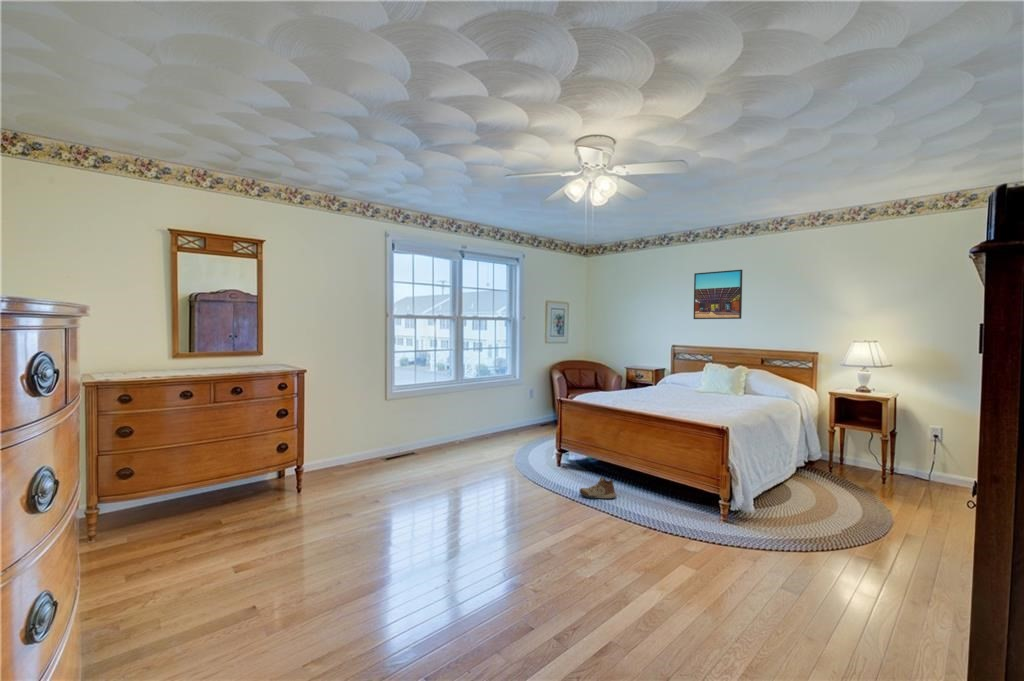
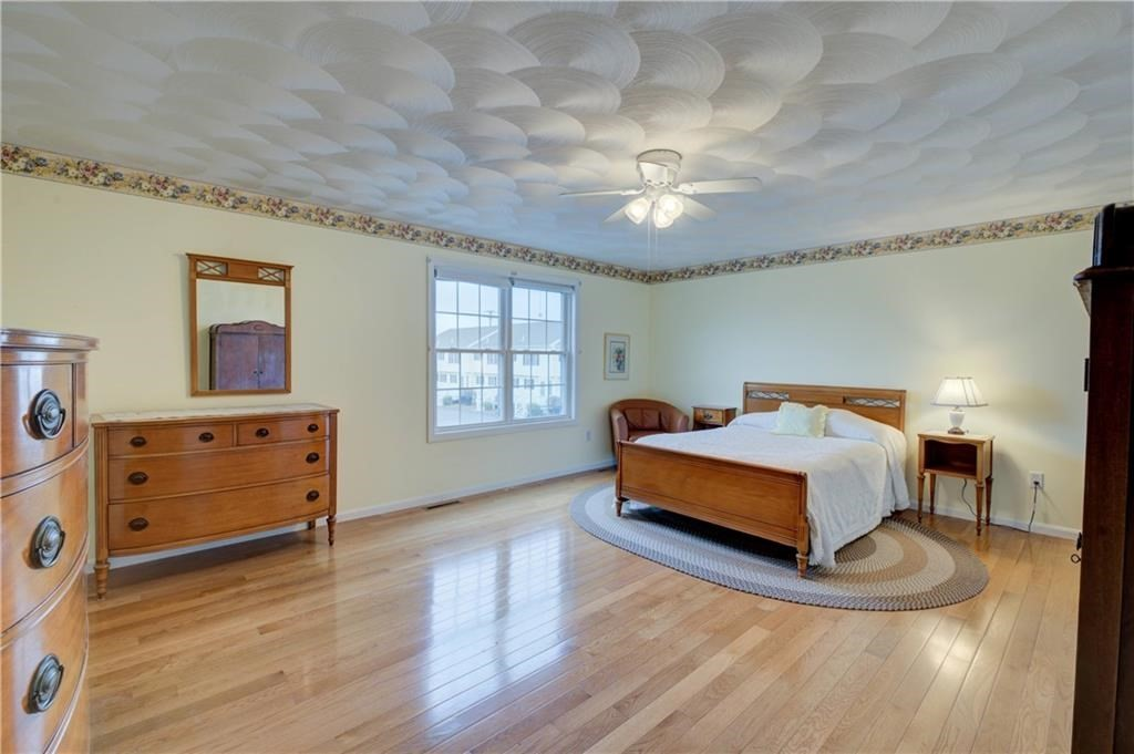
- shoe [578,476,617,500]
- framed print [693,269,744,320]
